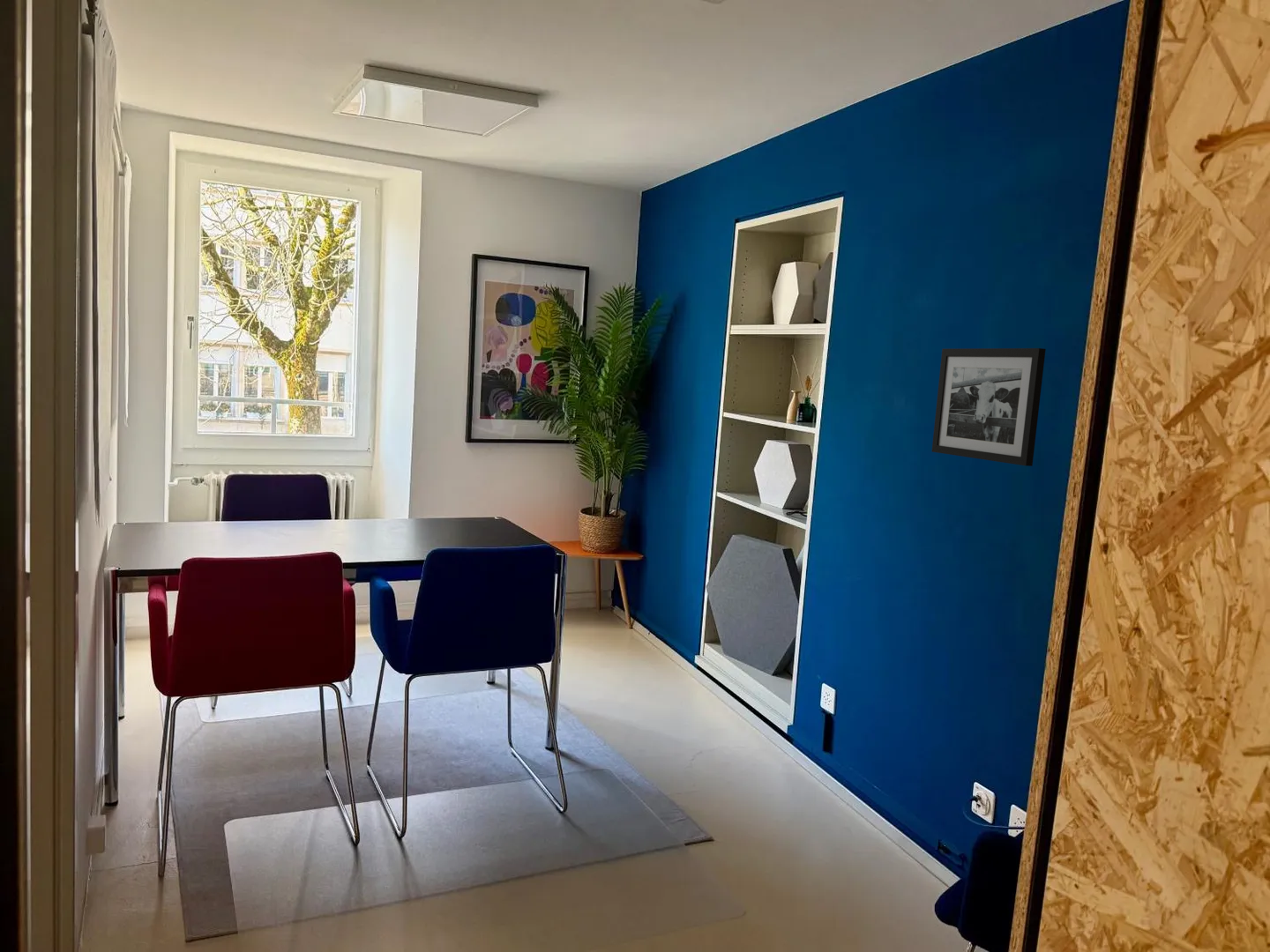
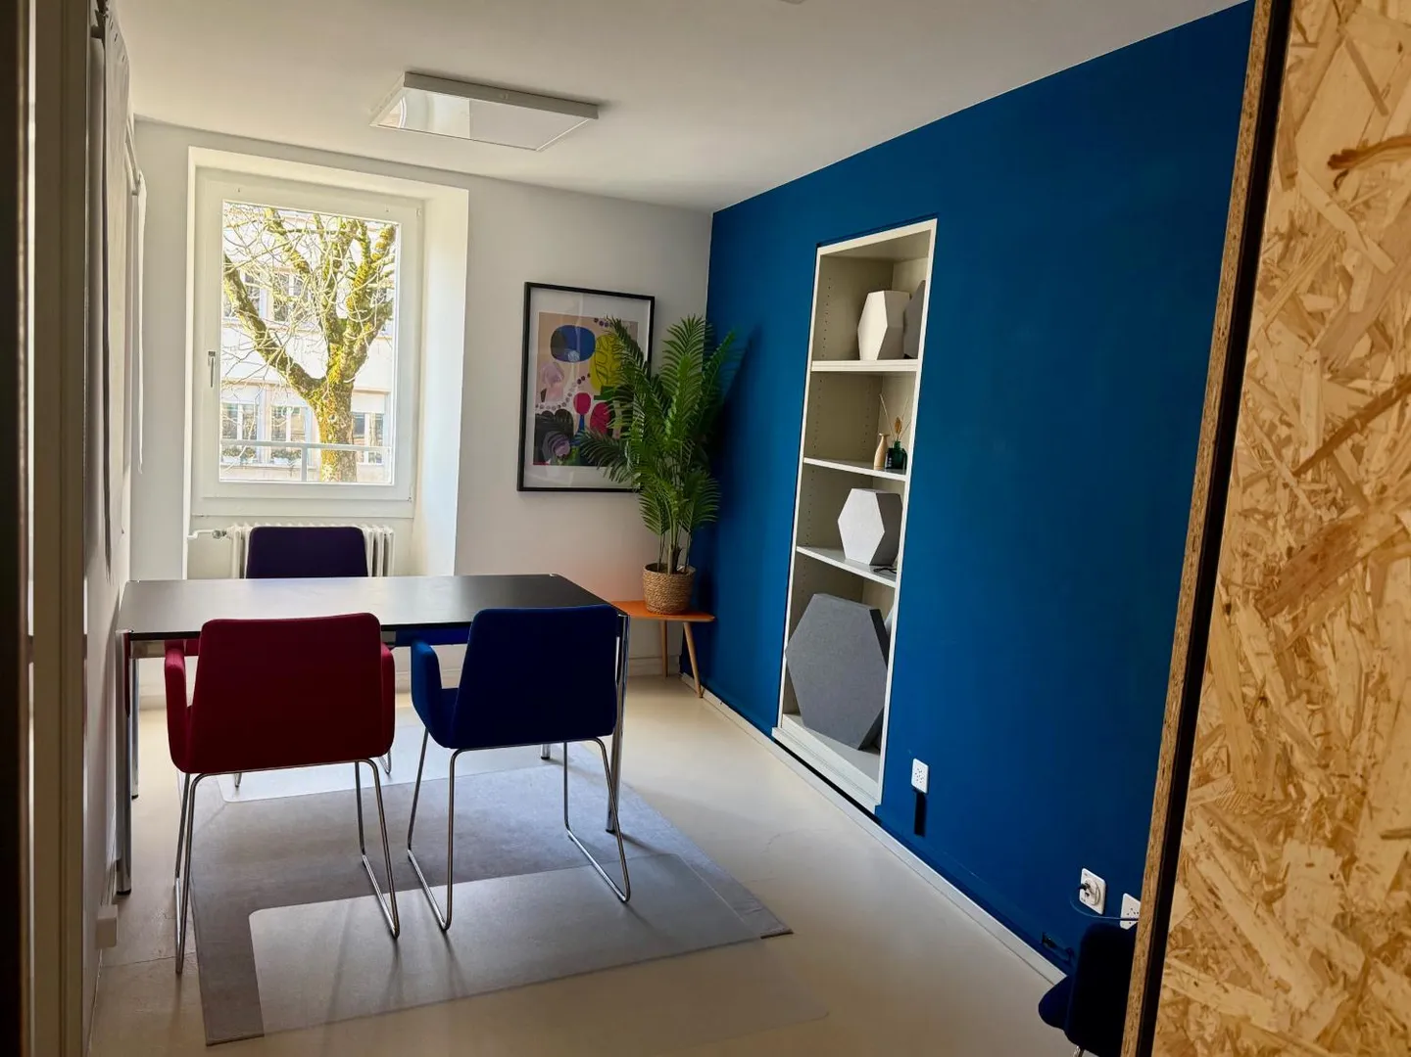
- picture frame [931,347,1047,467]
